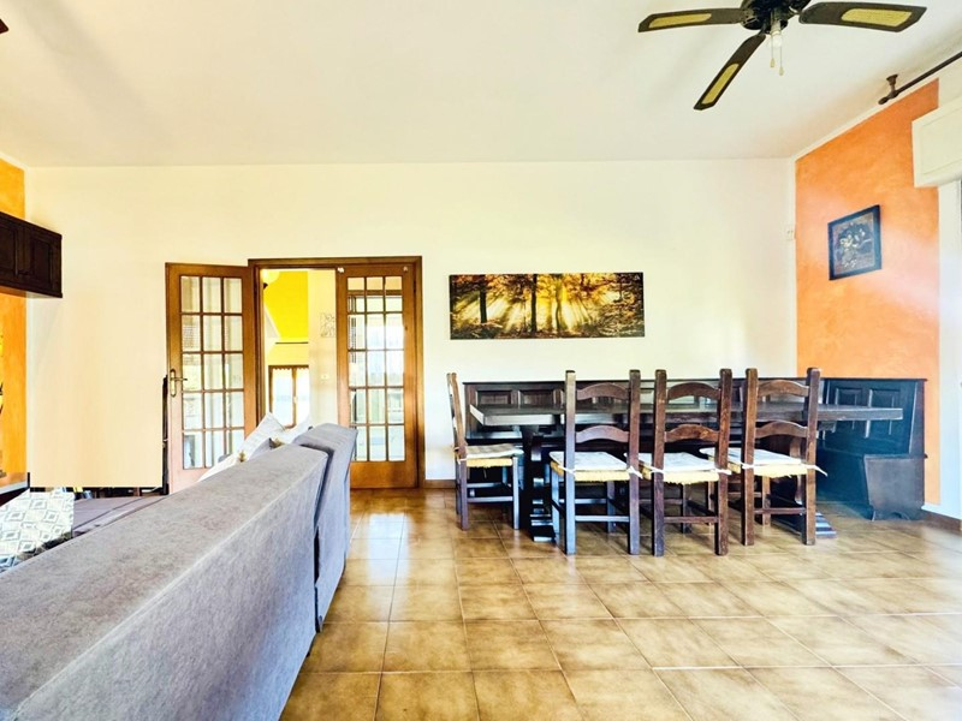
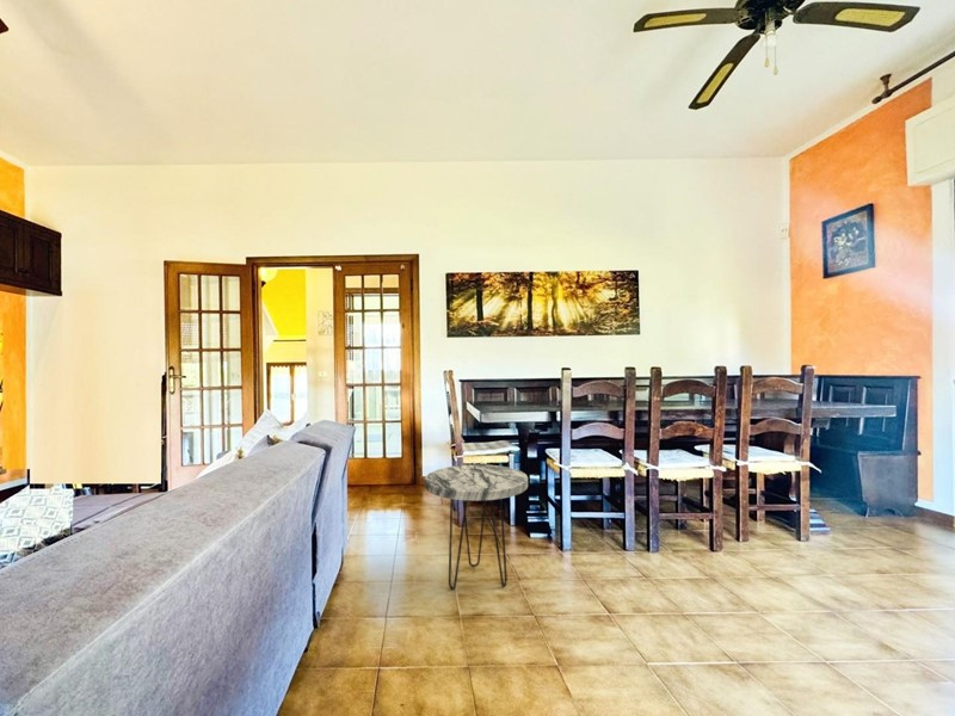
+ side table [424,464,529,591]
